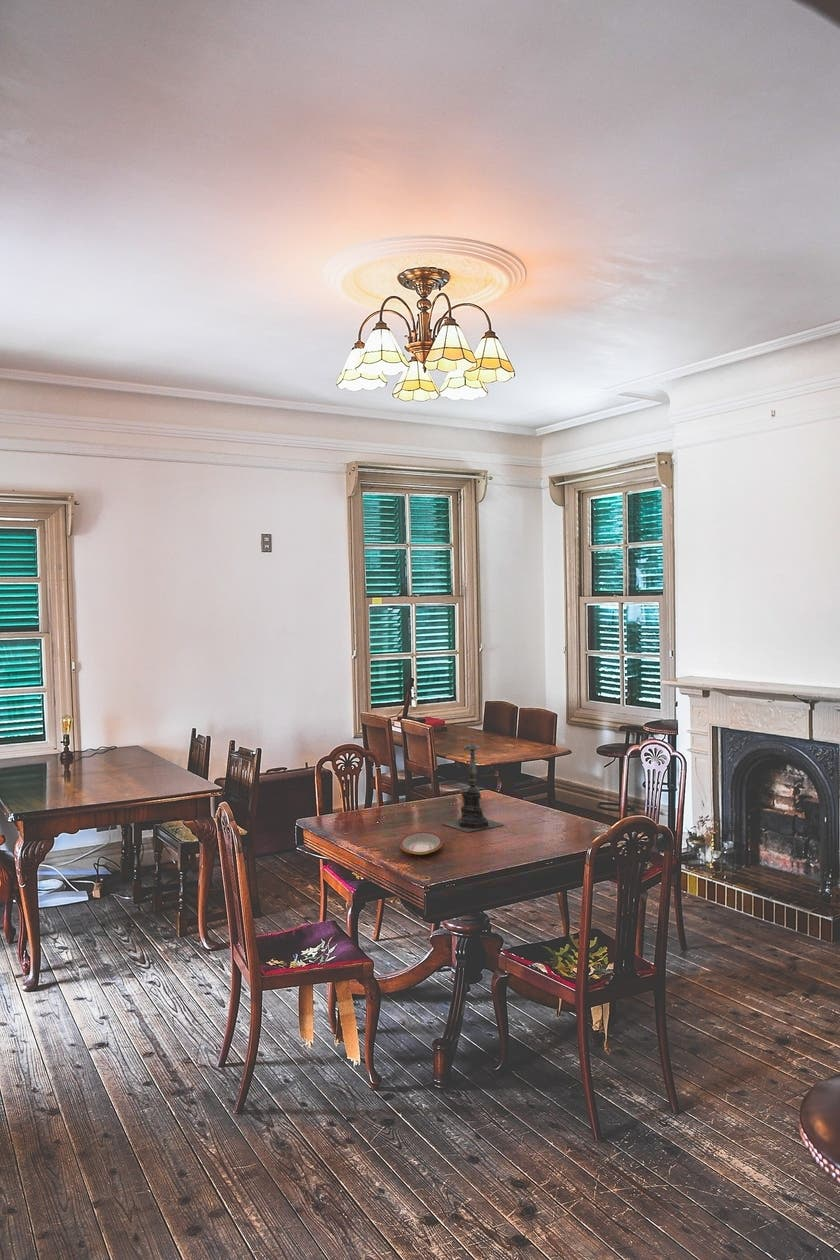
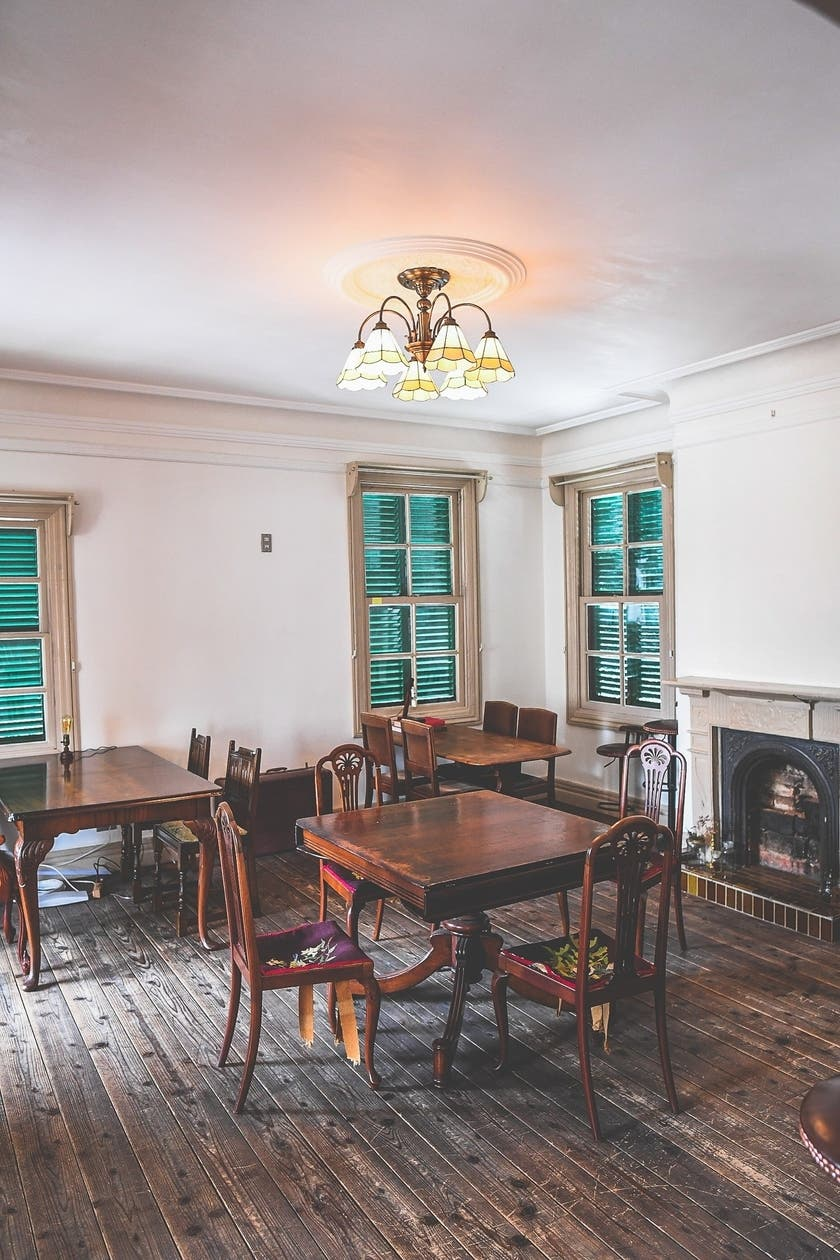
- plate [399,830,444,856]
- candle holder [442,737,505,833]
